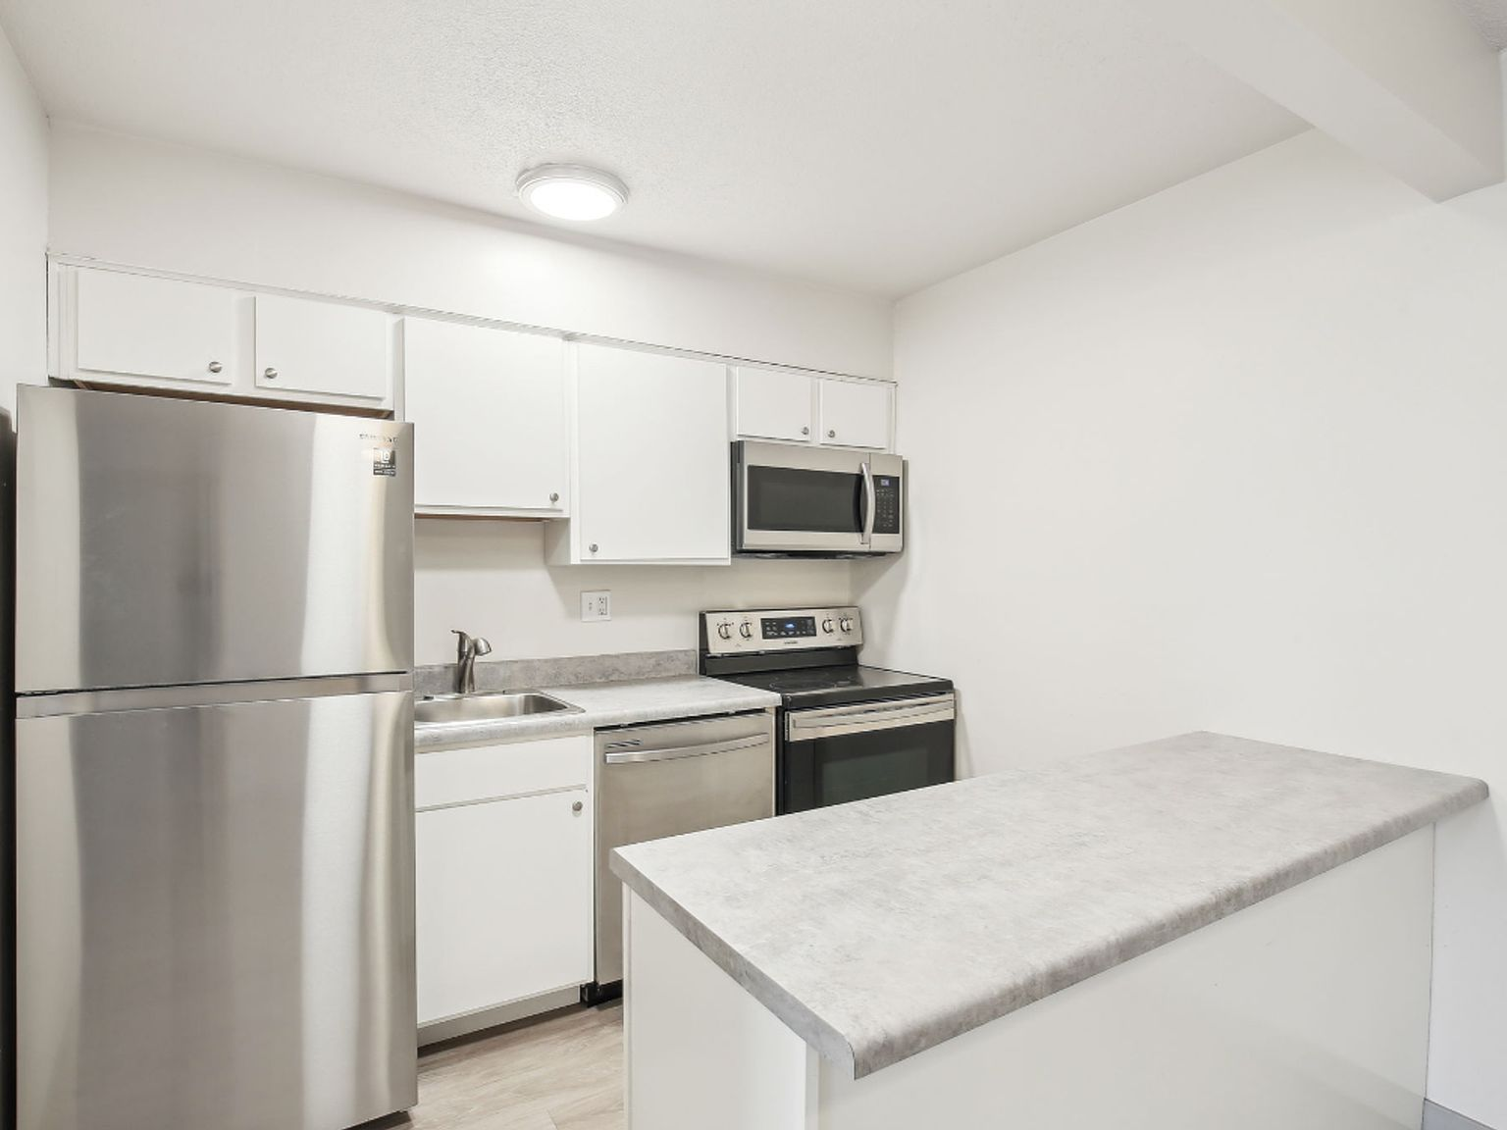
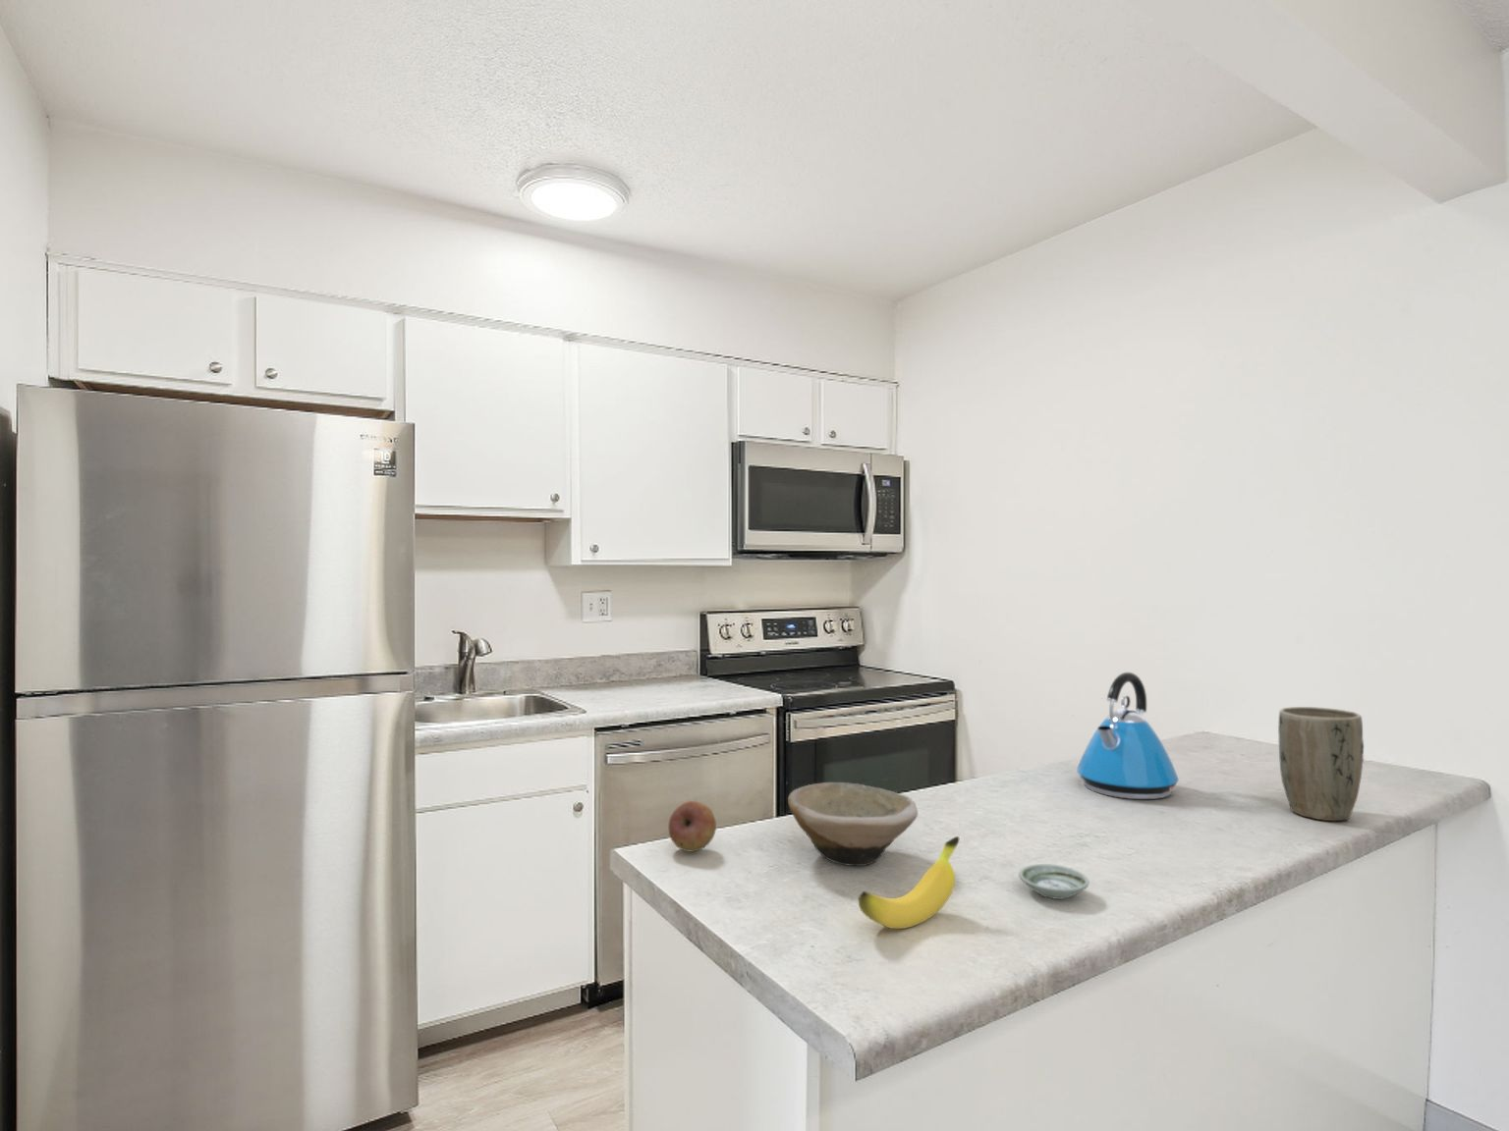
+ bowl [787,782,918,867]
+ plant pot [1277,706,1364,822]
+ kettle [1075,671,1179,801]
+ fruit [667,801,718,853]
+ banana [858,835,960,930]
+ saucer [1018,863,1091,901]
